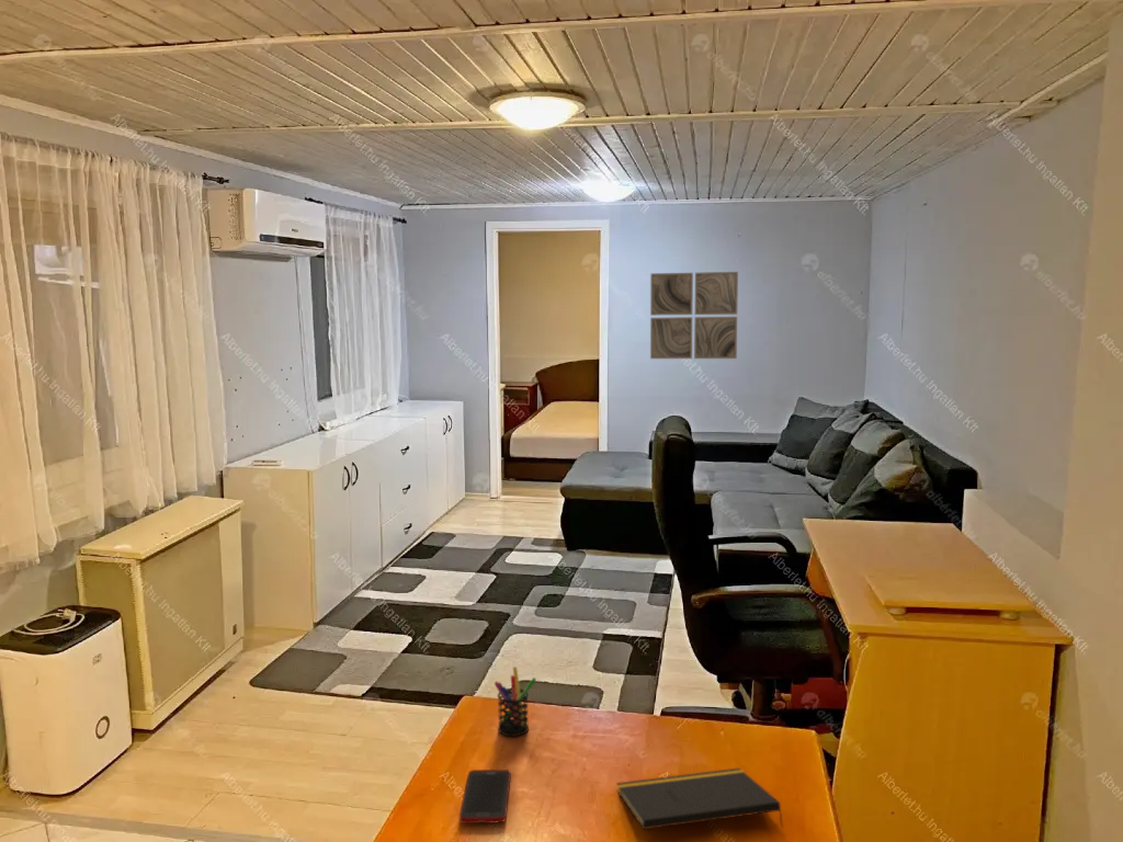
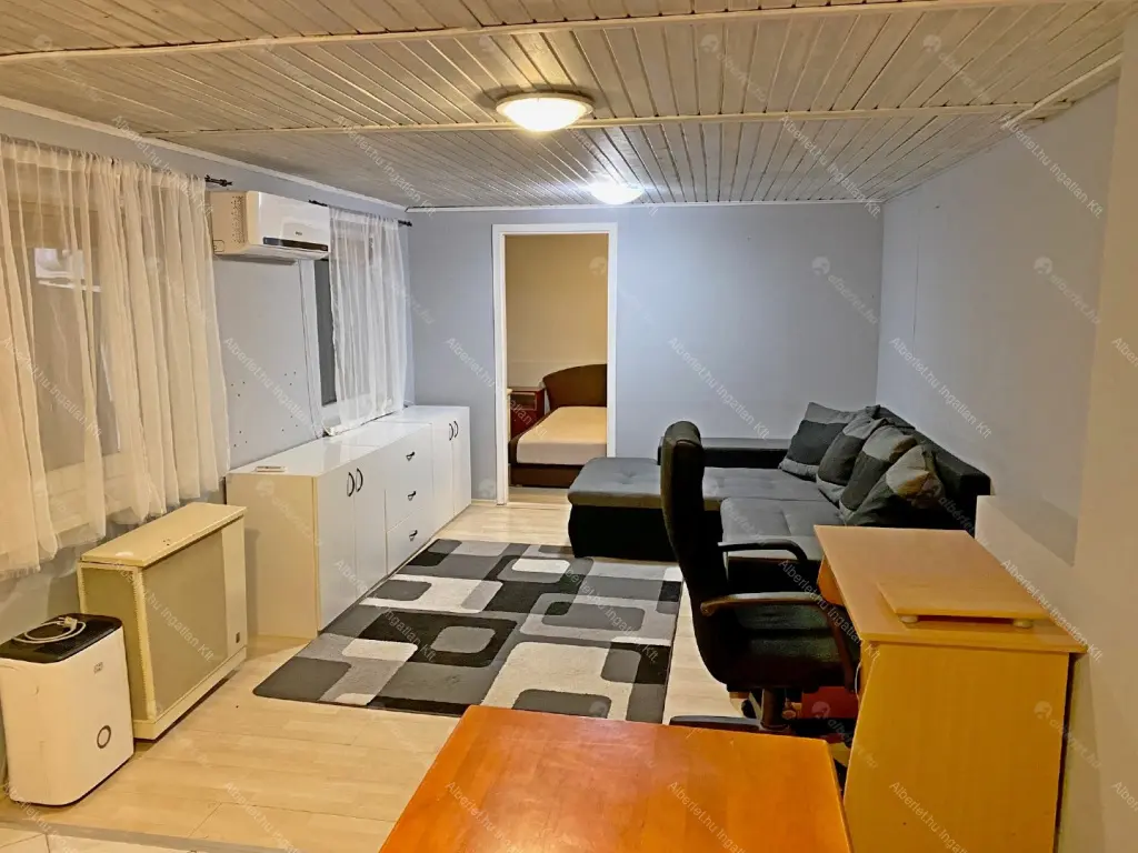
- notepad [615,767,784,830]
- wall art [649,271,739,360]
- pen holder [494,665,537,738]
- cell phone [458,769,512,824]
